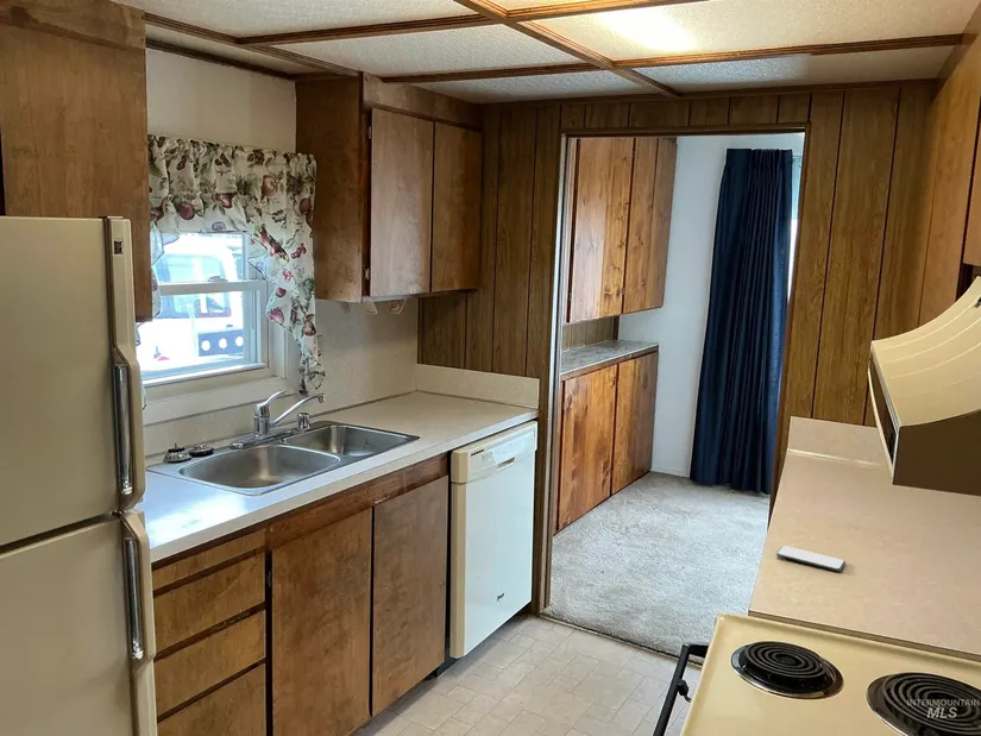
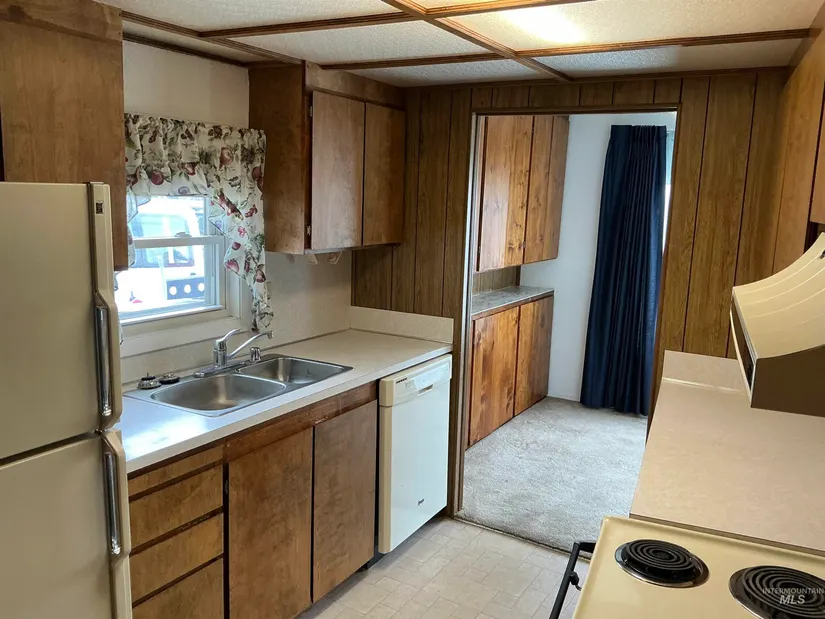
- smartphone [775,545,847,572]
